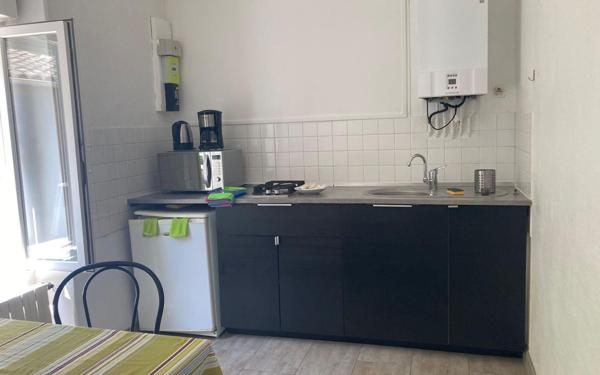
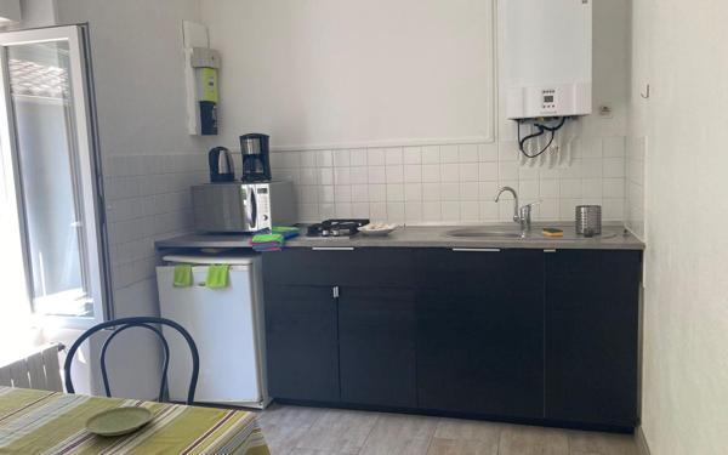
+ plate [83,405,154,437]
